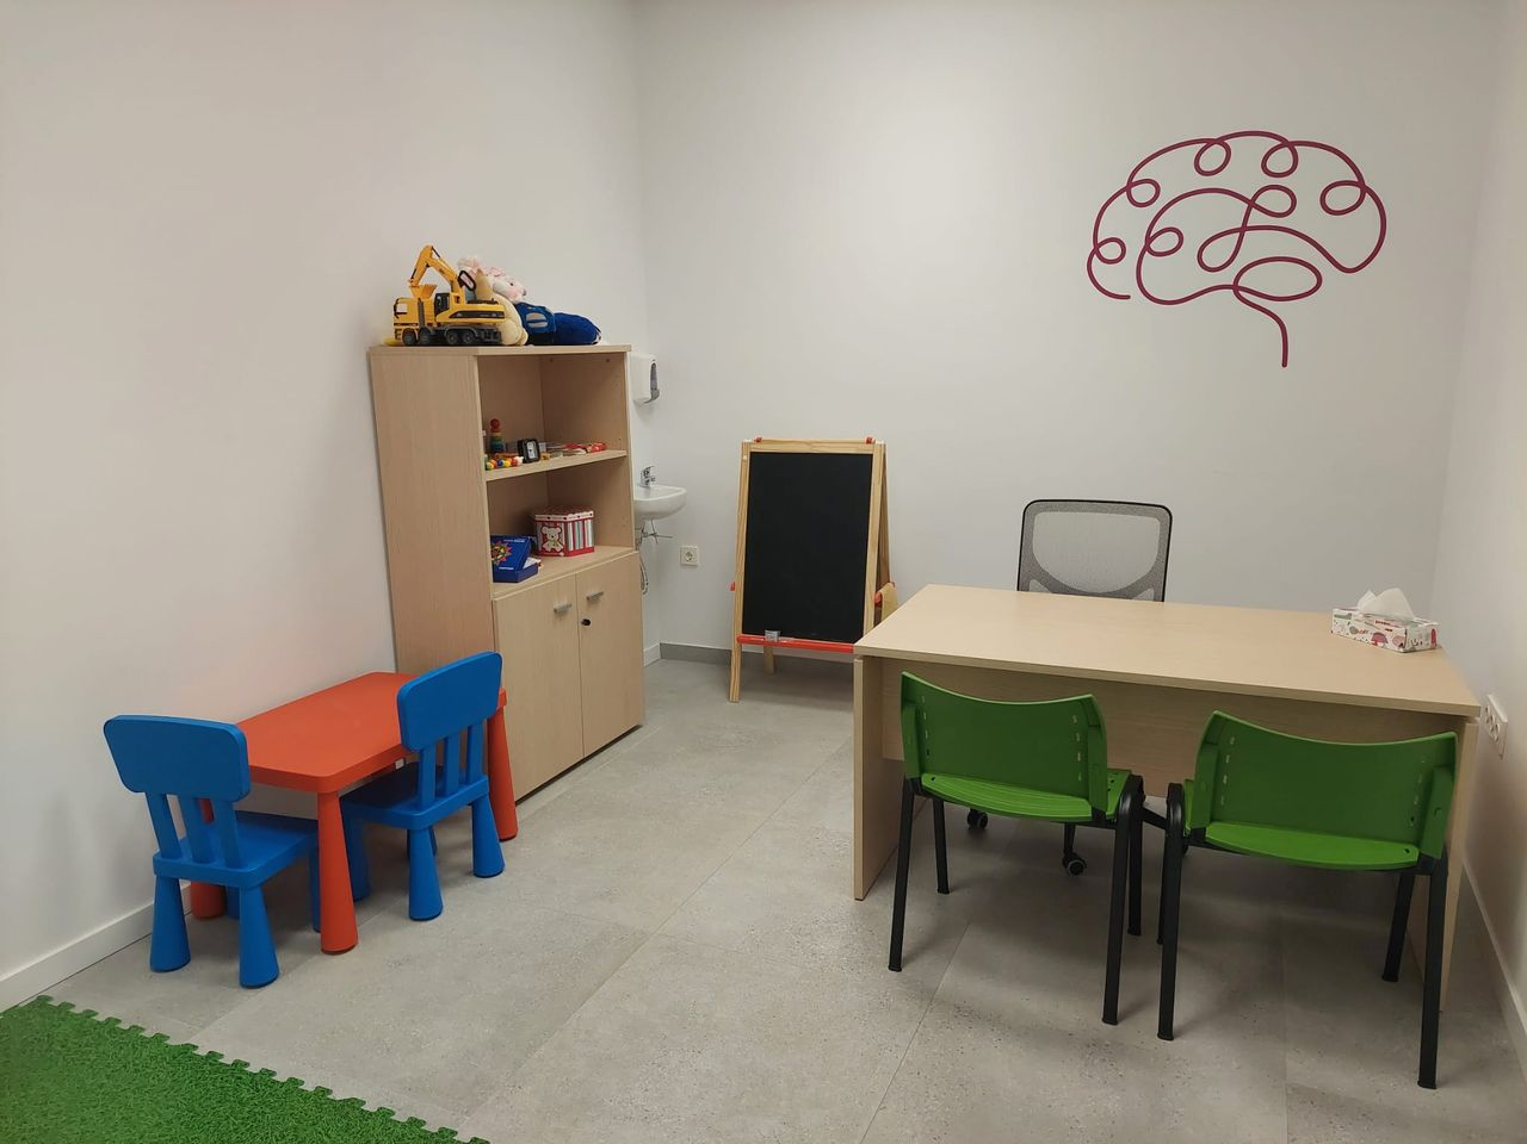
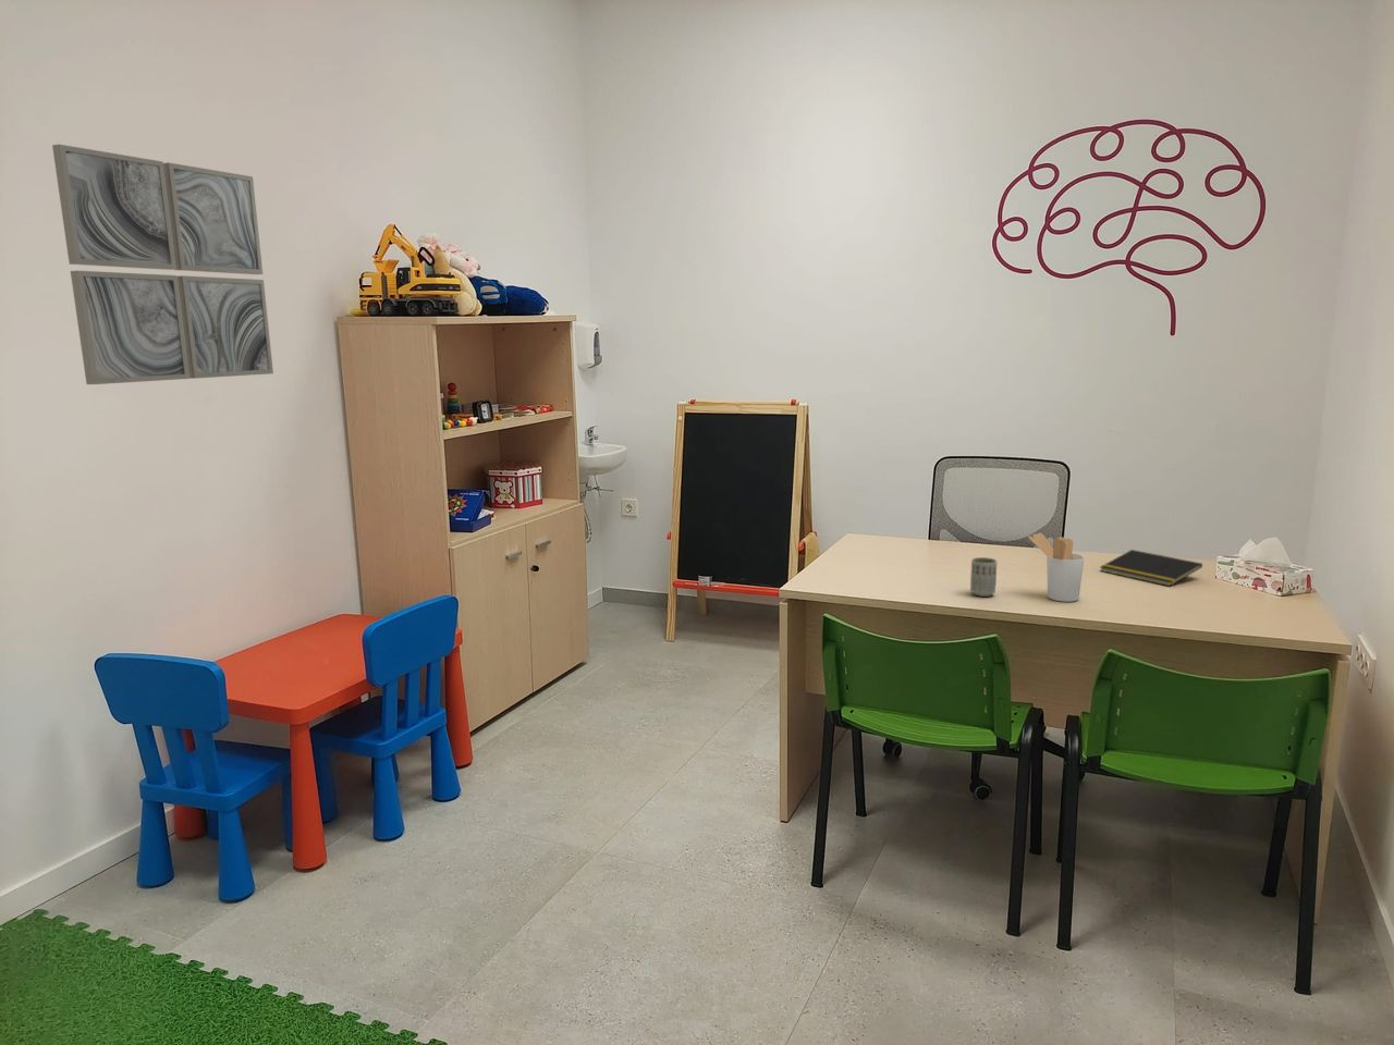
+ cup [969,557,998,597]
+ notepad [1099,549,1203,587]
+ utensil holder [1027,532,1084,603]
+ wall art [52,143,274,385]
